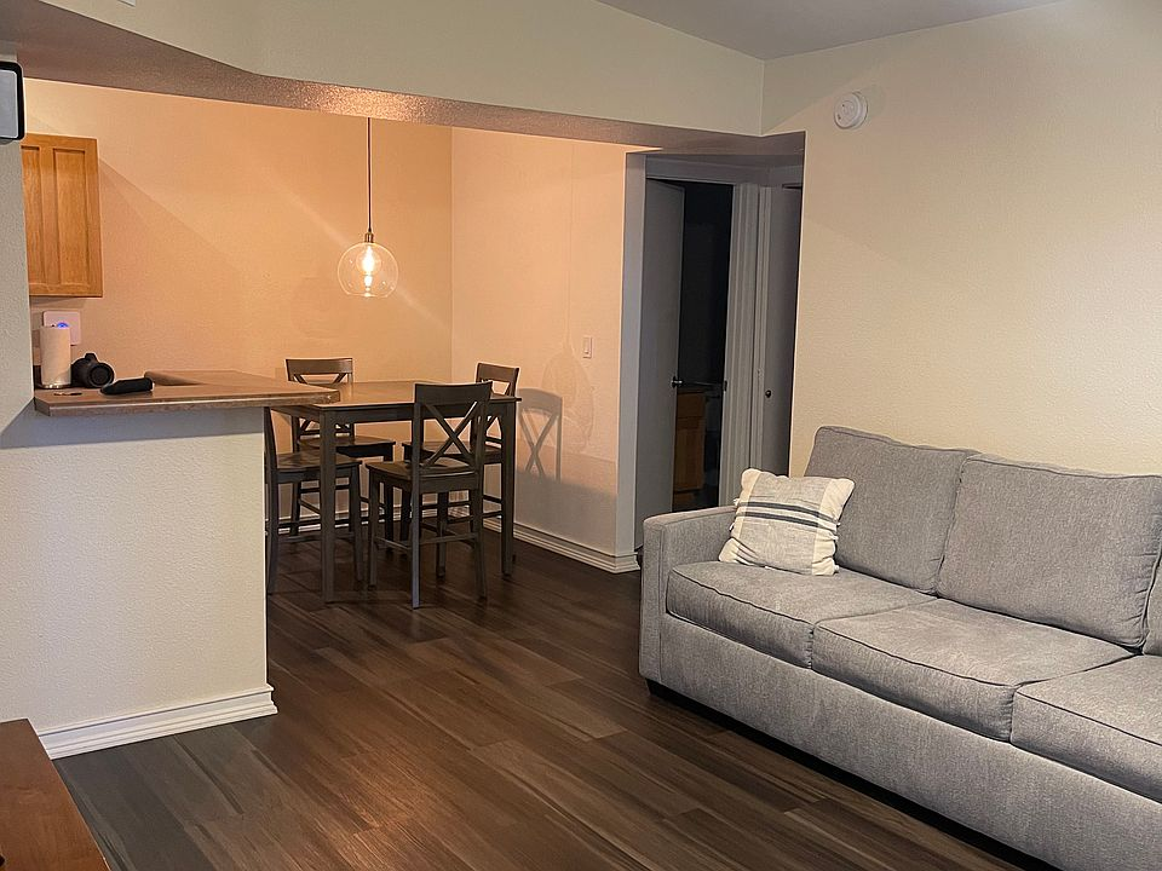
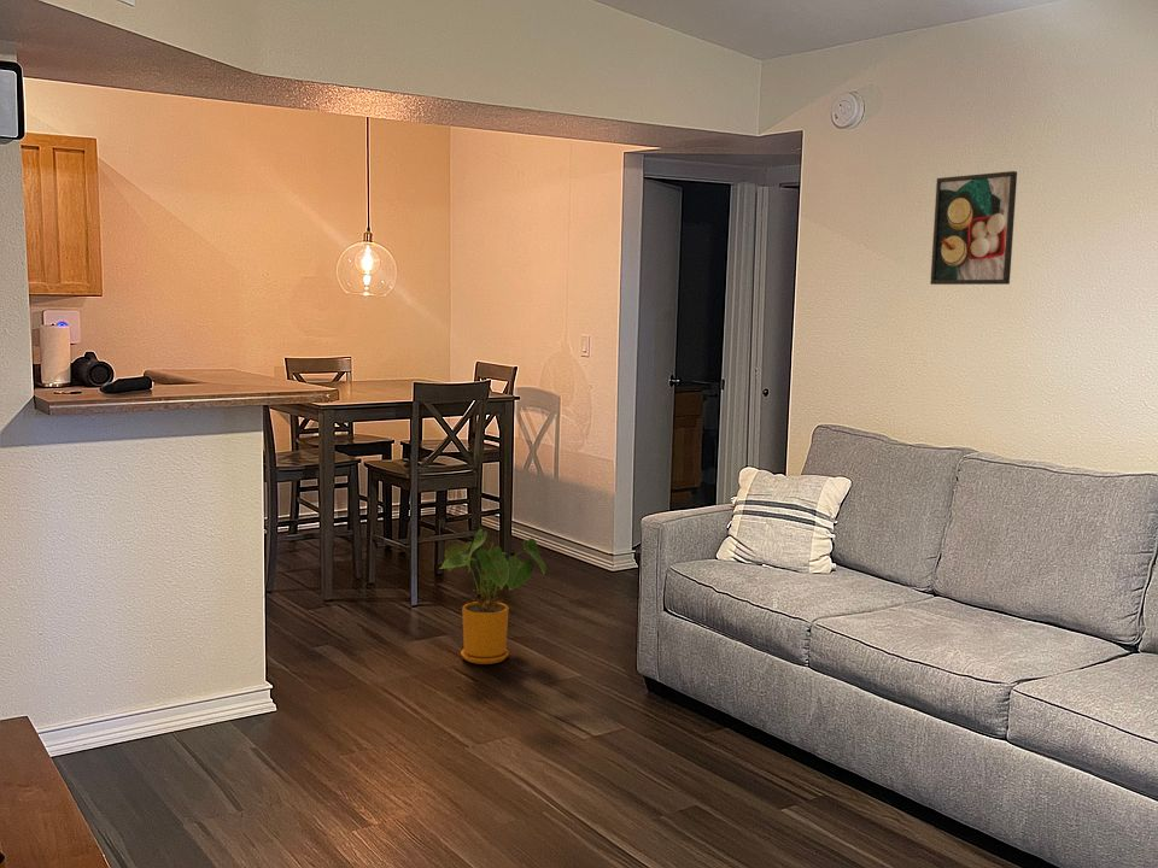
+ house plant [438,528,546,665]
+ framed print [929,170,1018,286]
